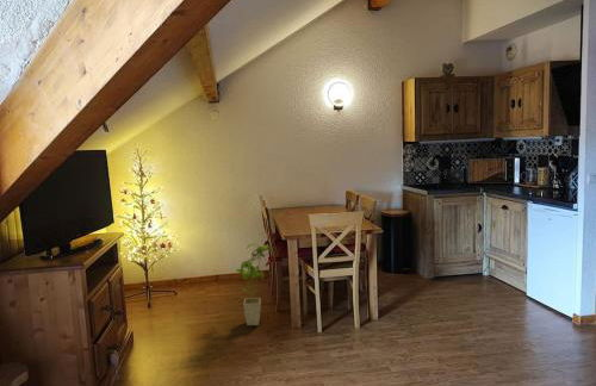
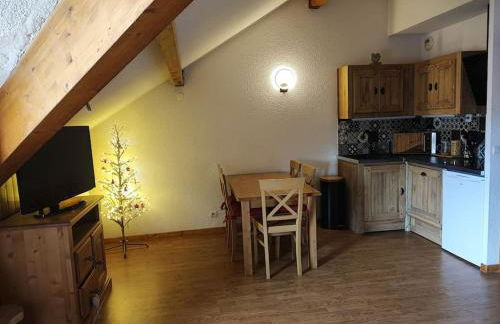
- house plant [235,243,274,326]
